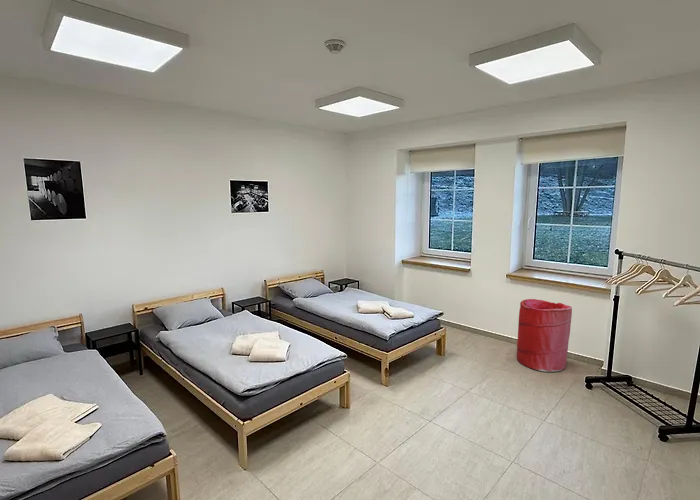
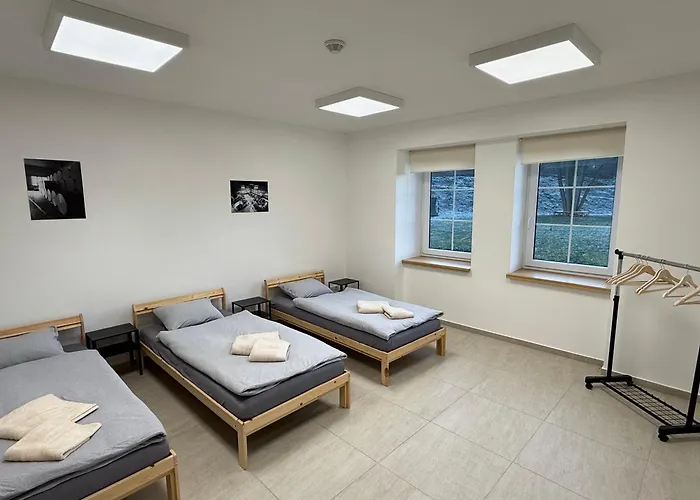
- laundry hamper [516,298,573,373]
